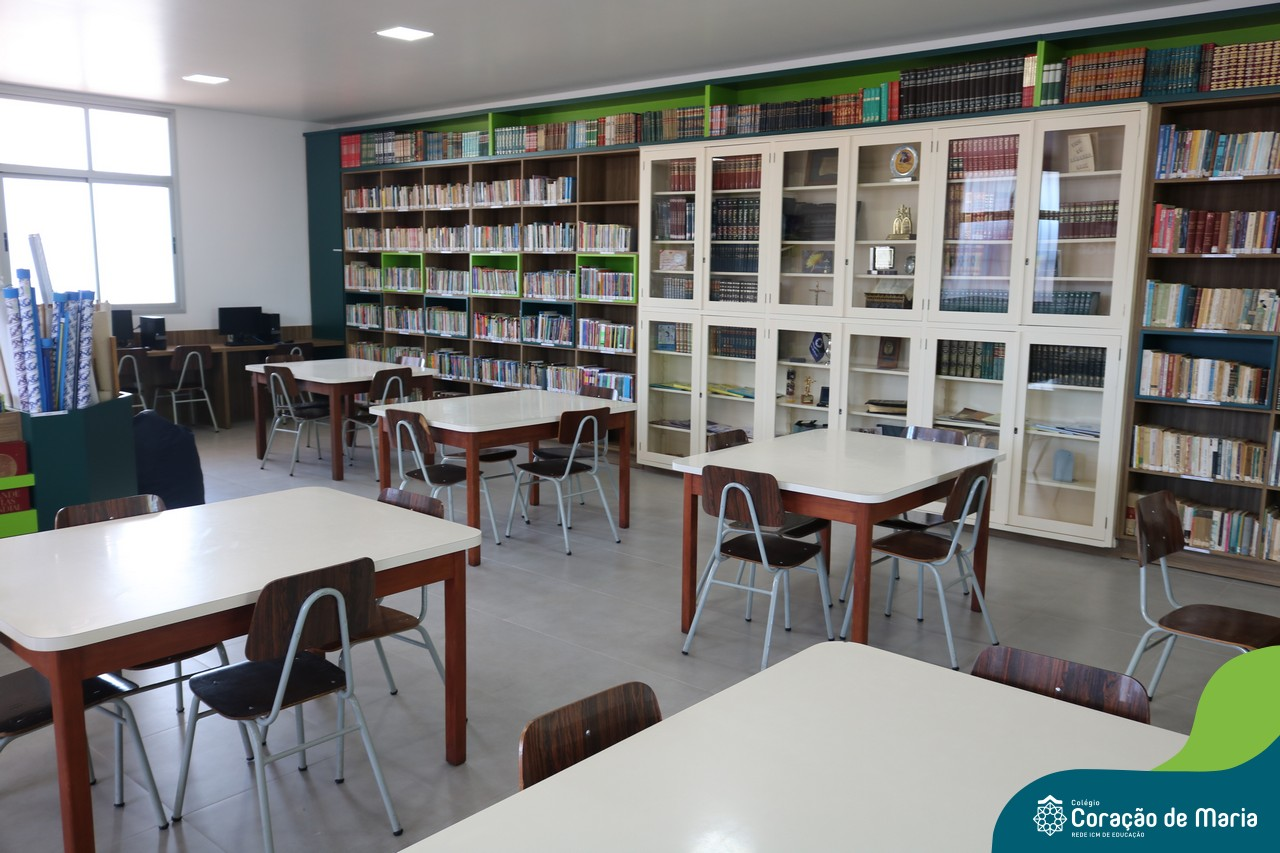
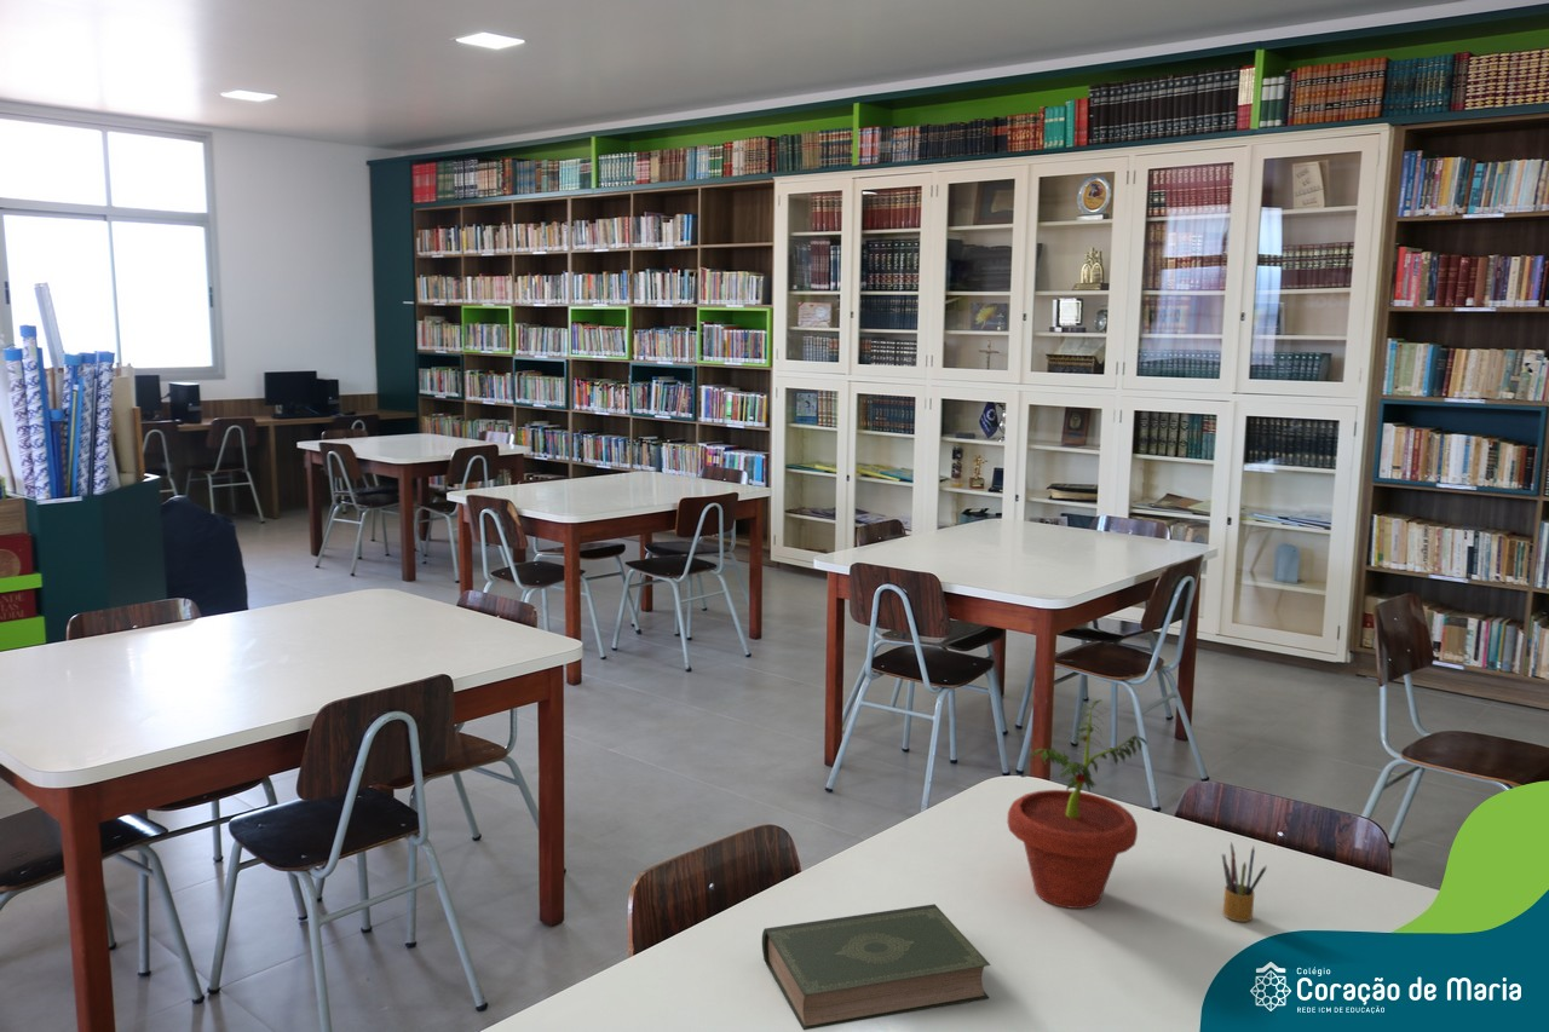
+ potted plant [1006,698,1148,910]
+ pencil box [1220,841,1268,923]
+ book [761,903,991,1031]
